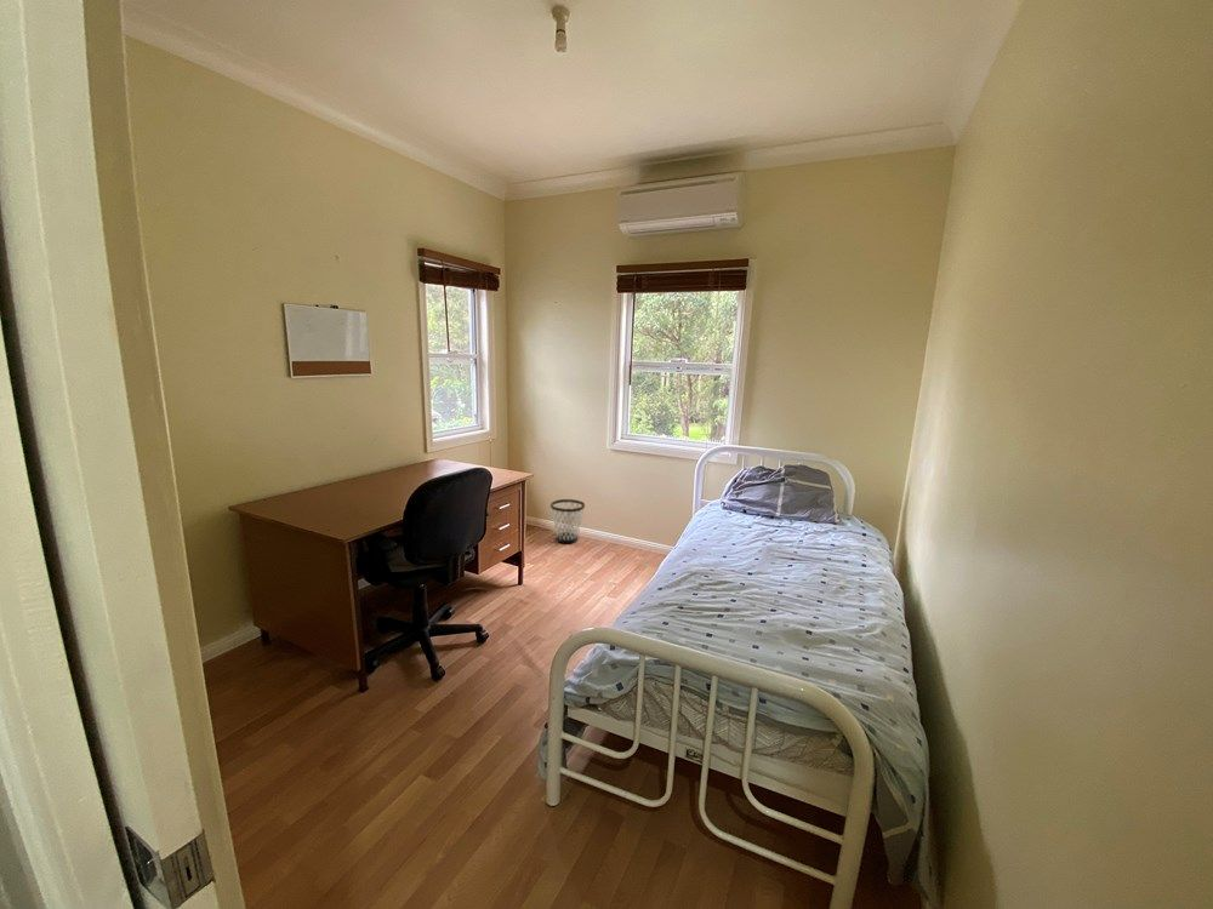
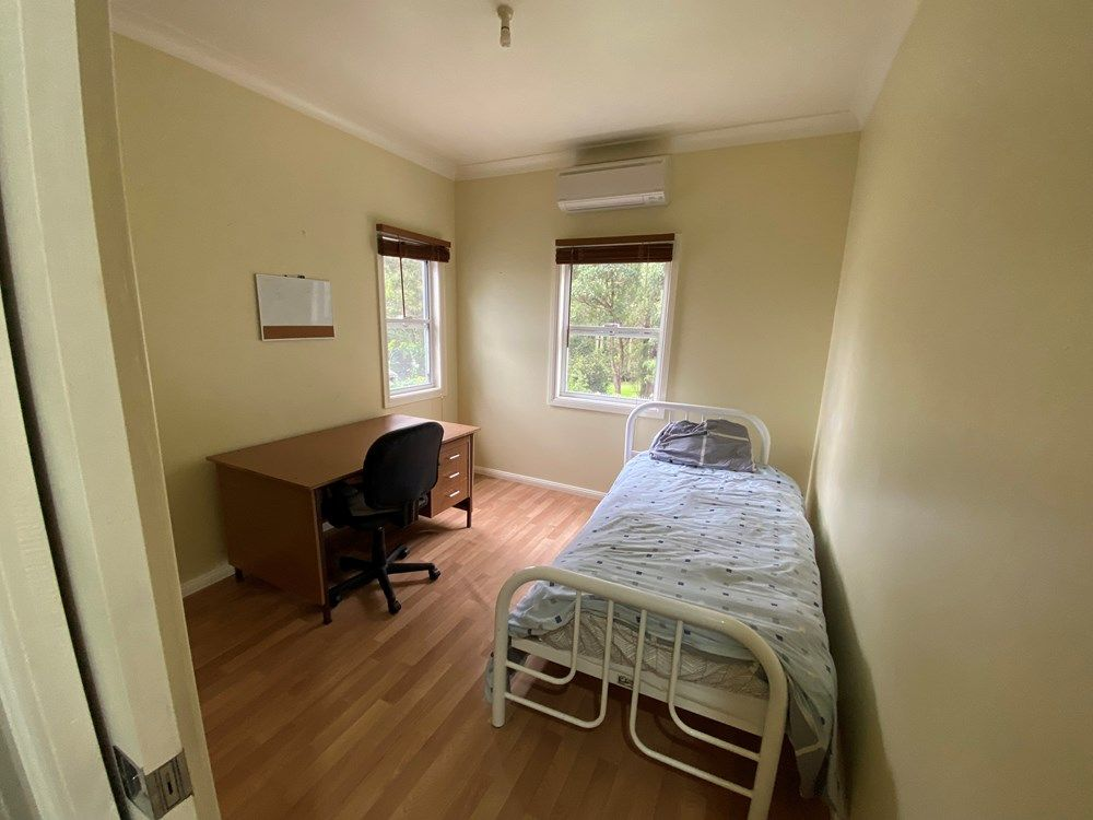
- wastebasket [549,498,586,544]
